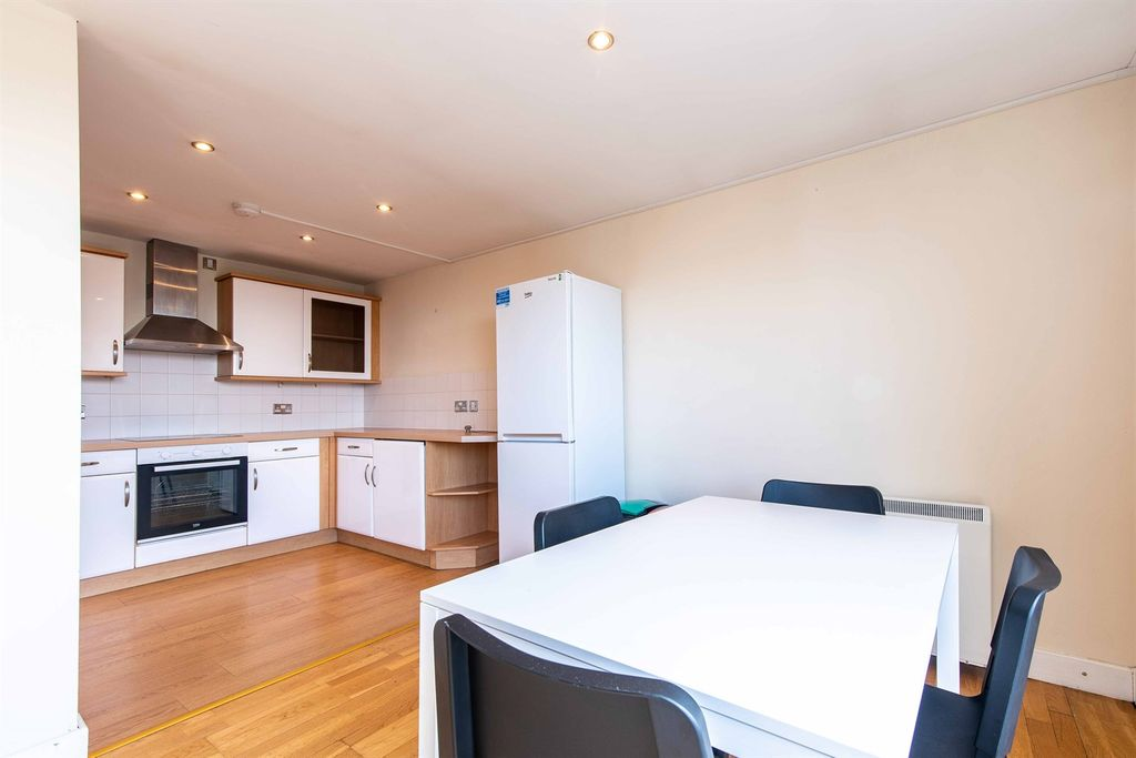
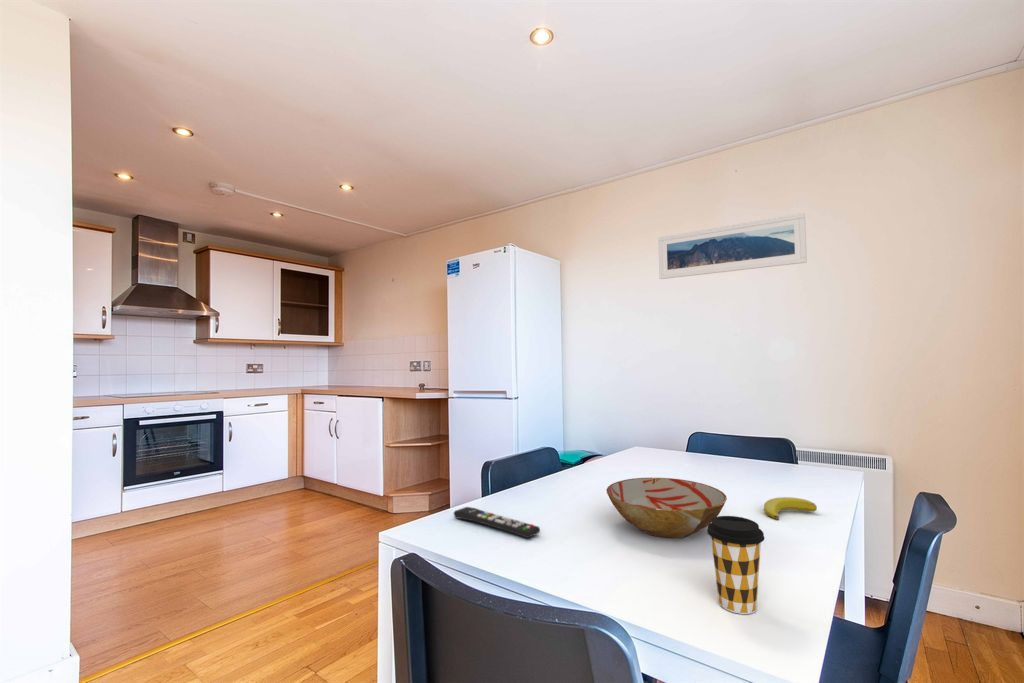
+ remote control [453,506,541,539]
+ banana [763,496,818,521]
+ coffee cup [706,515,765,615]
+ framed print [657,212,808,280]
+ bowl [605,477,728,539]
